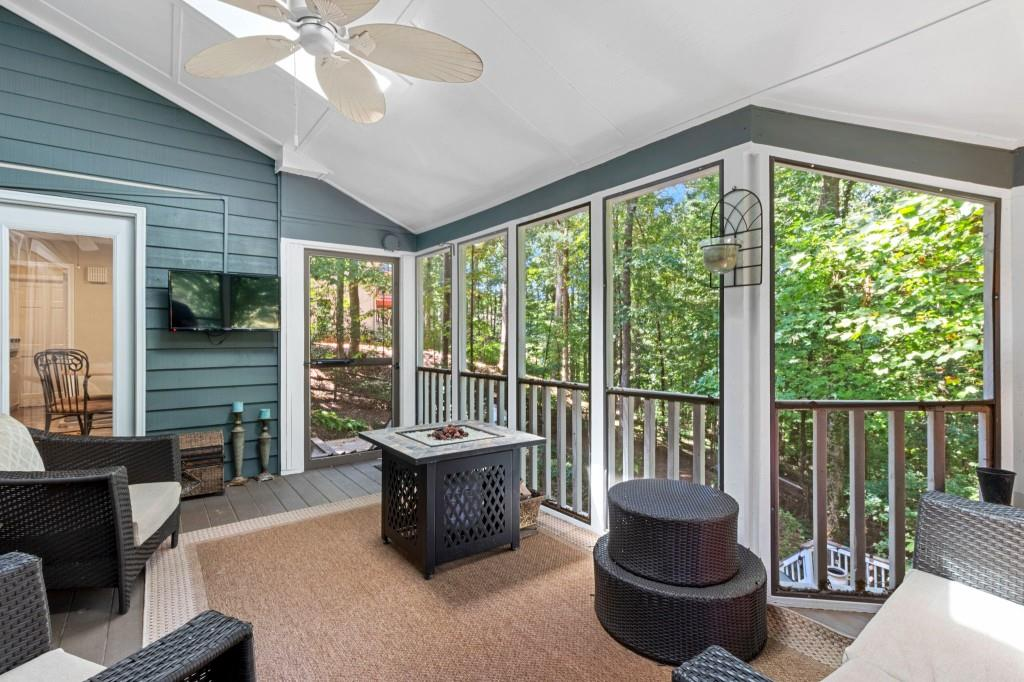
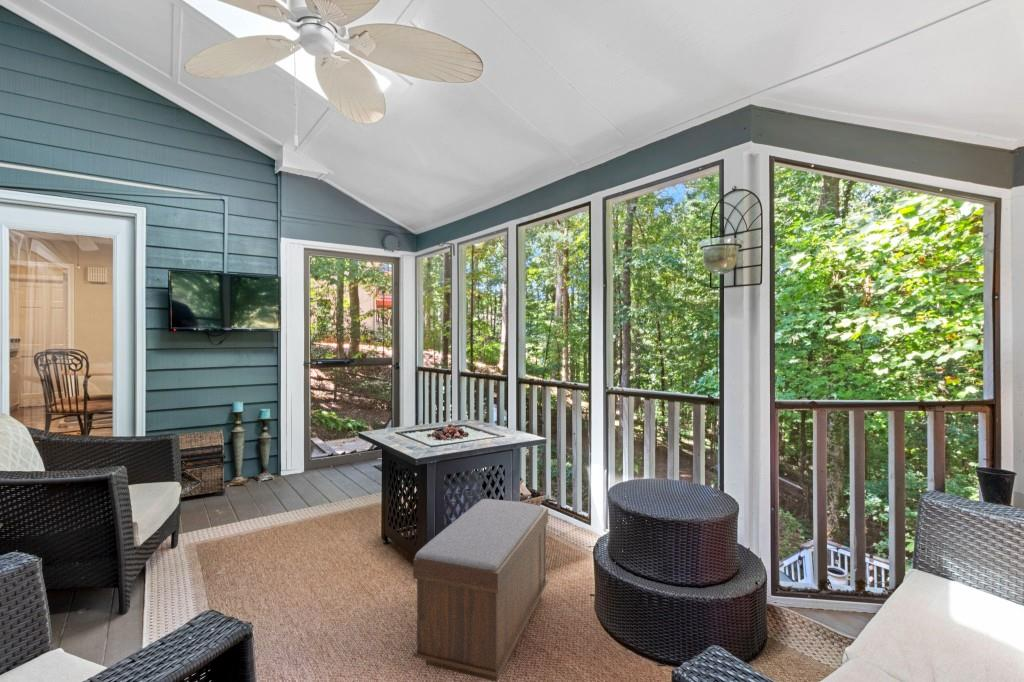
+ bench [412,498,549,682]
